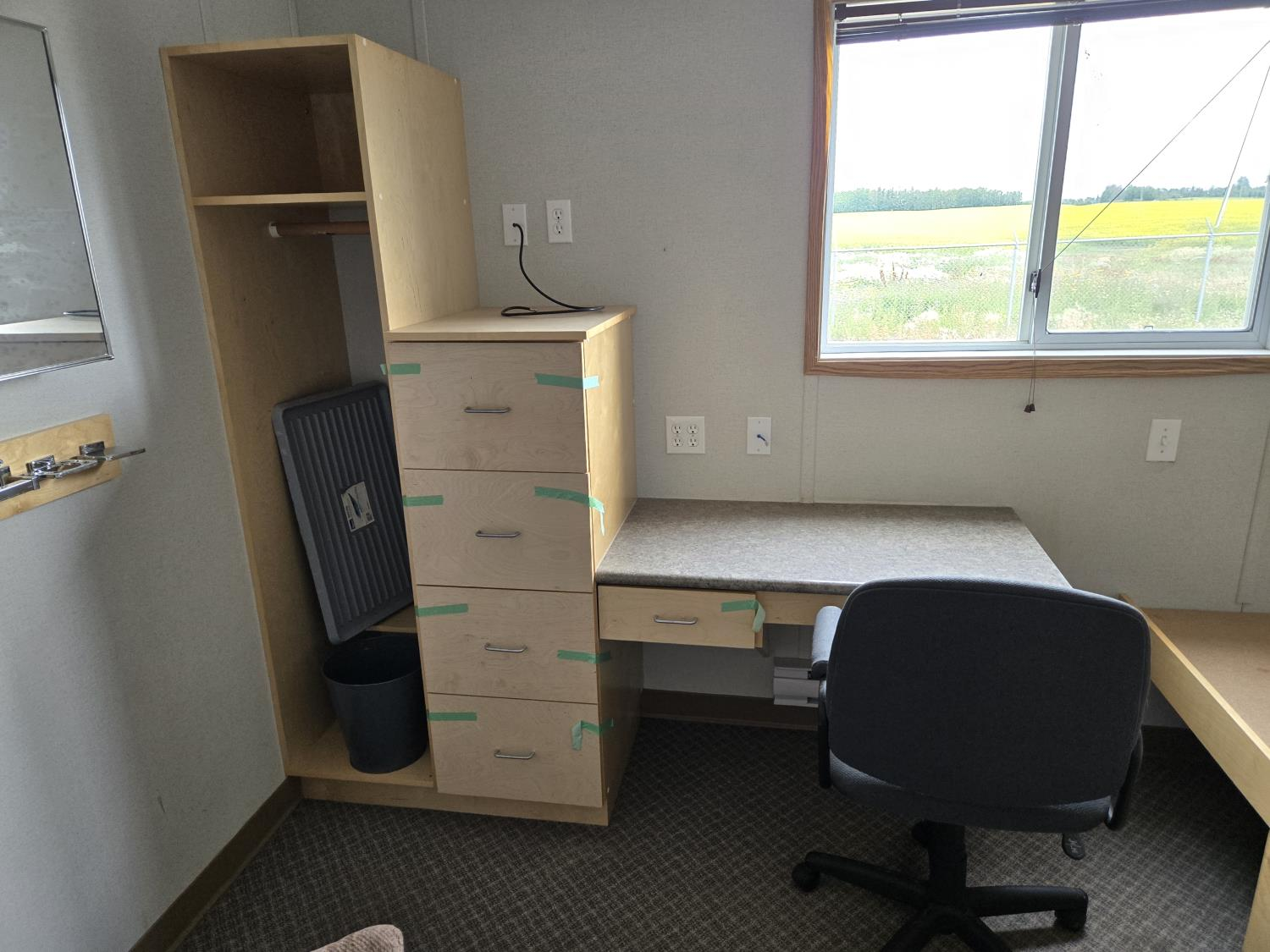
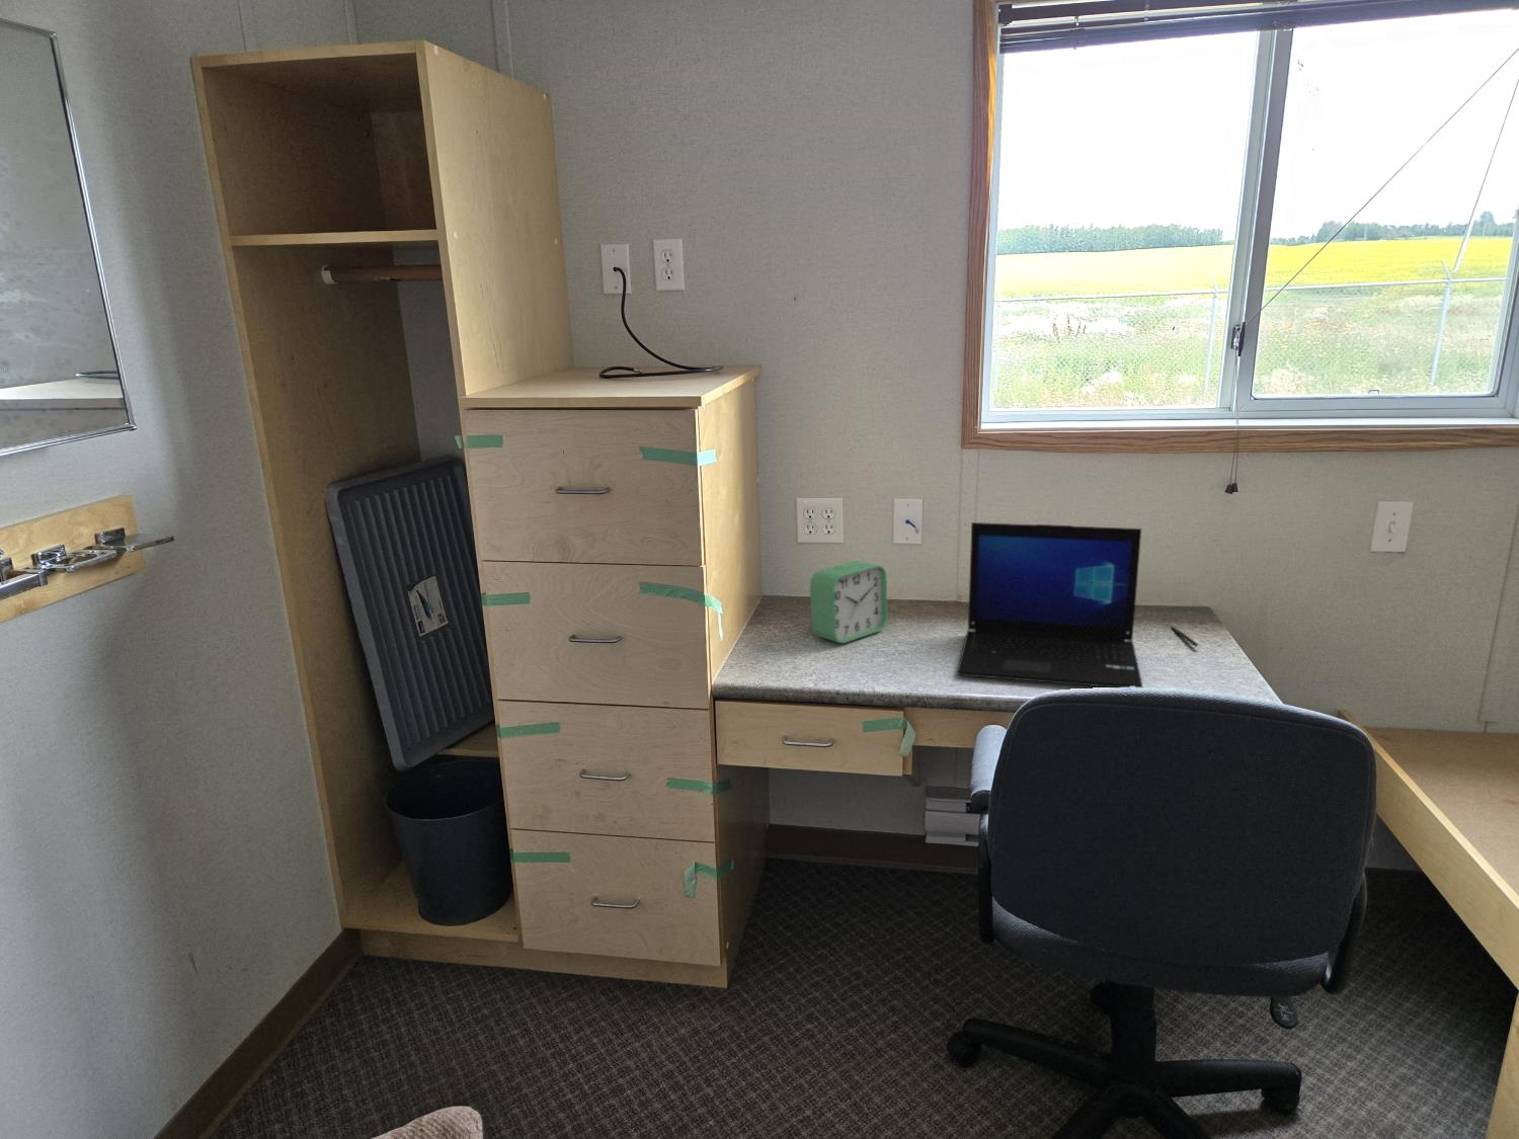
+ alarm clock [809,560,889,644]
+ pen [1170,625,1198,648]
+ laptop [956,522,1143,688]
